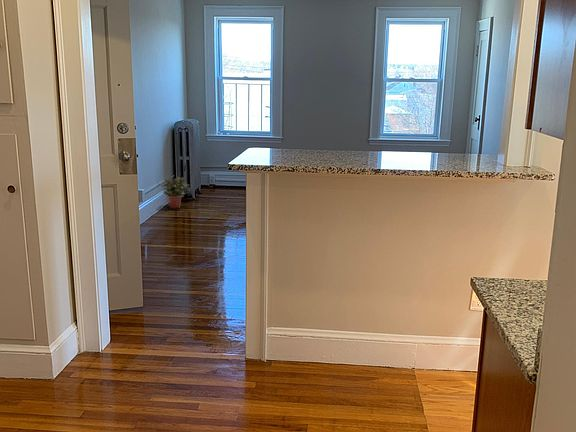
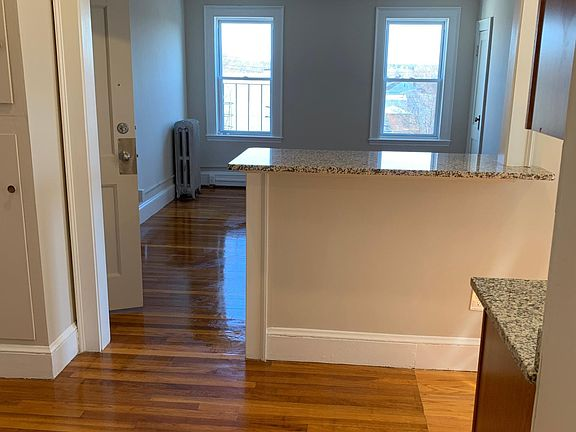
- potted plant [160,176,190,209]
